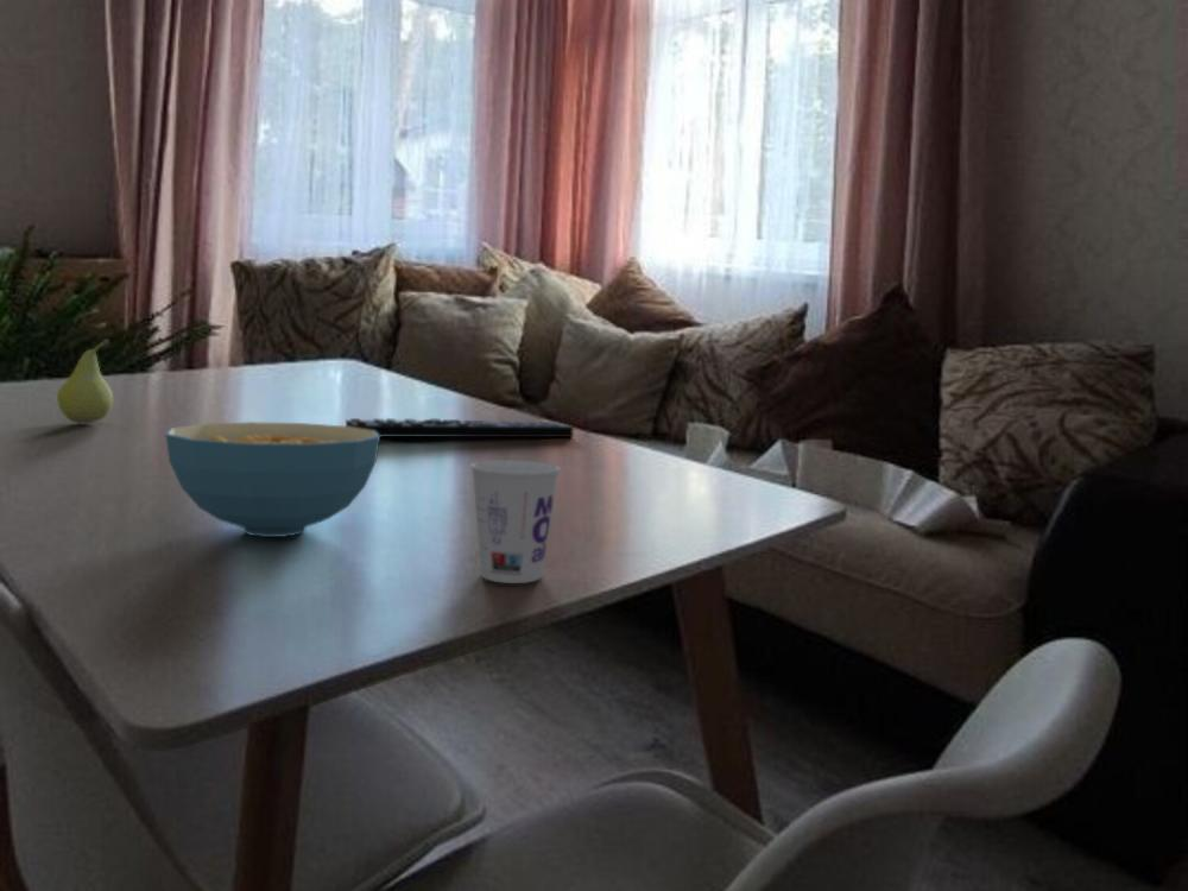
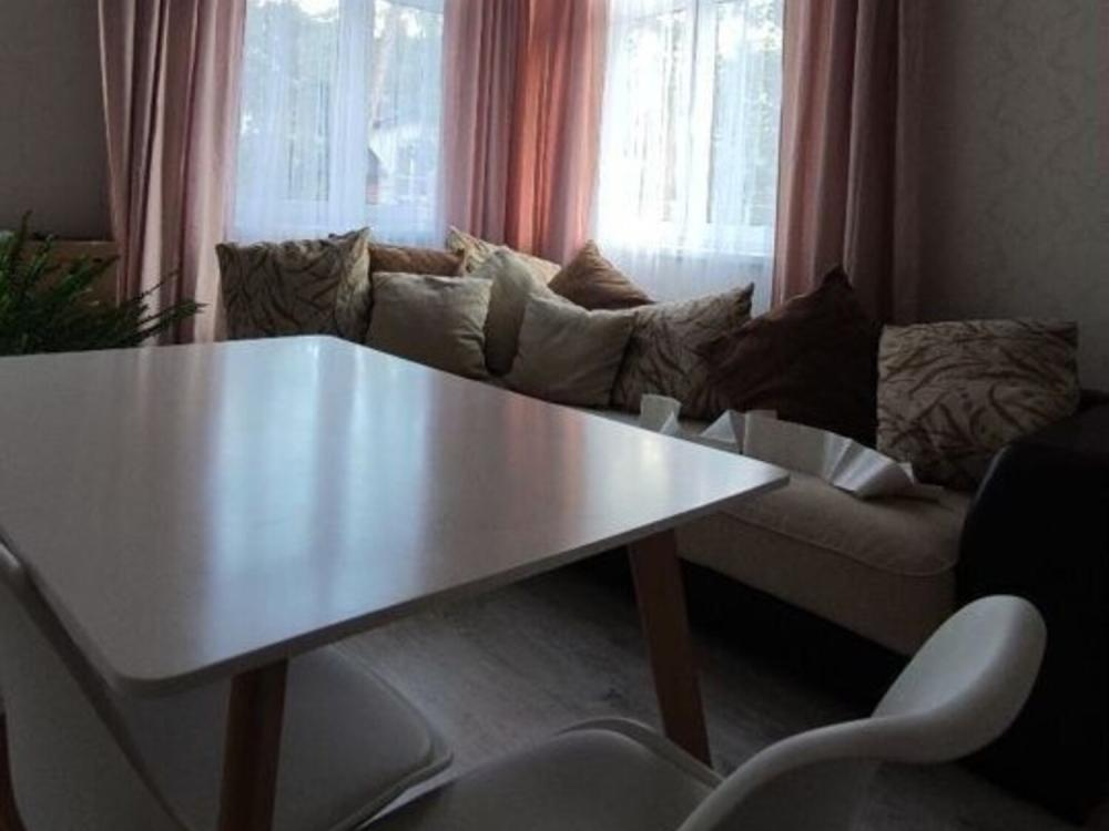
- cup [469,459,562,584]
- fruit [56,337,114,424]
- cereal bowl [164,421,381,538]
- remote control [345,417,575,438]
